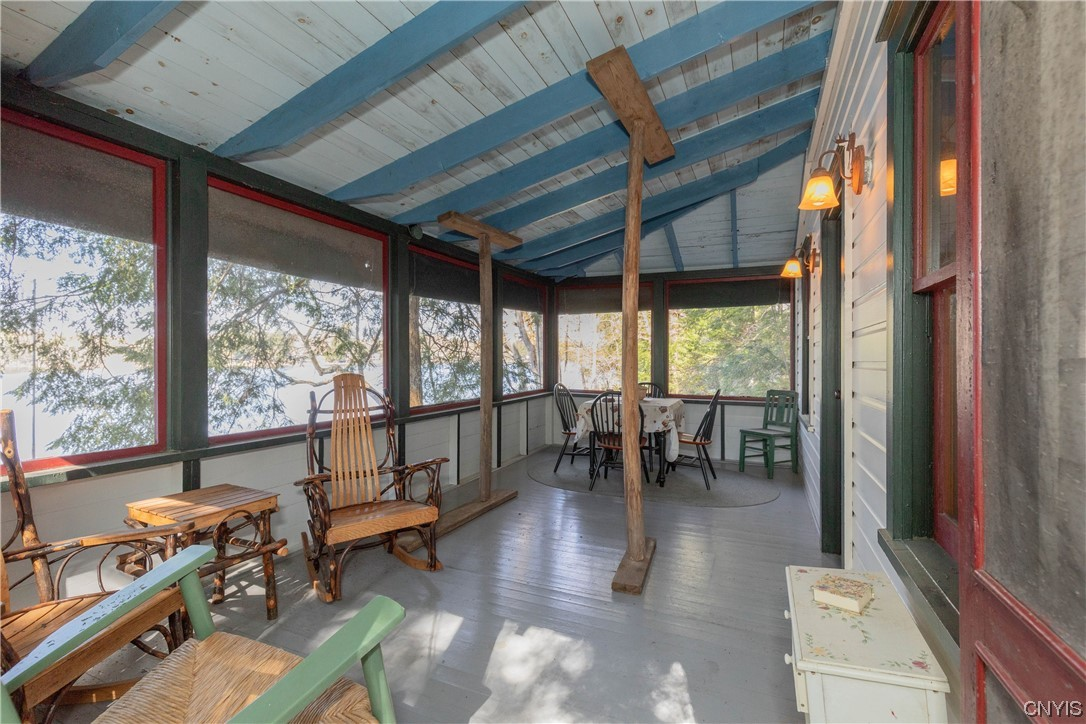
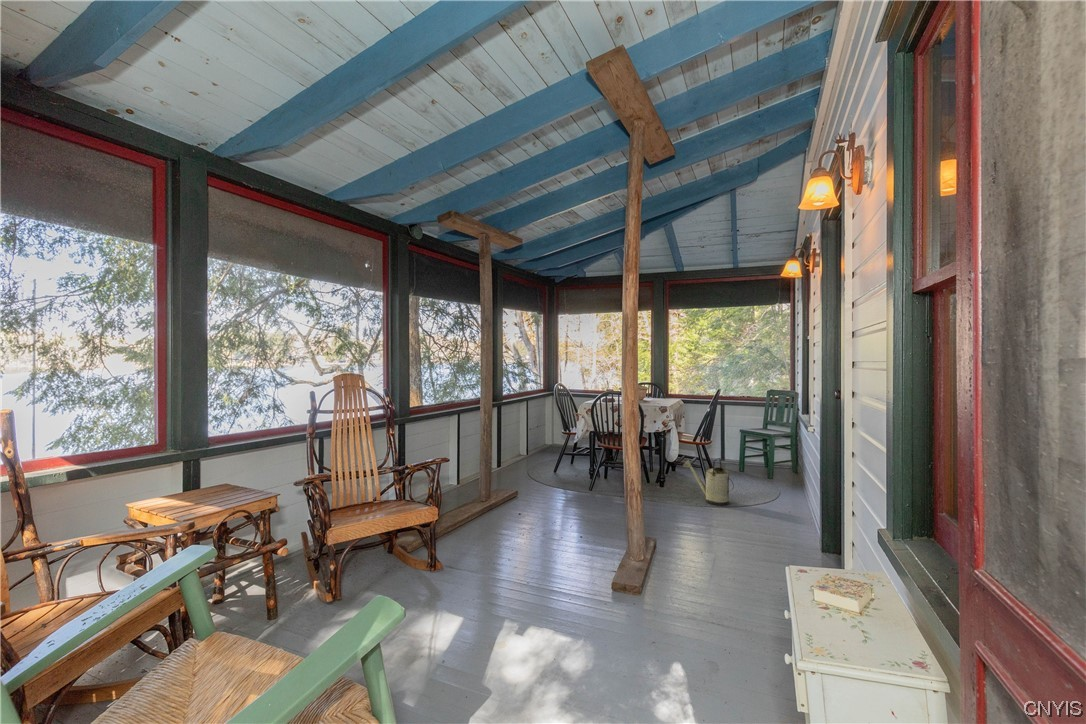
+ watering can [681,457,735,506]
